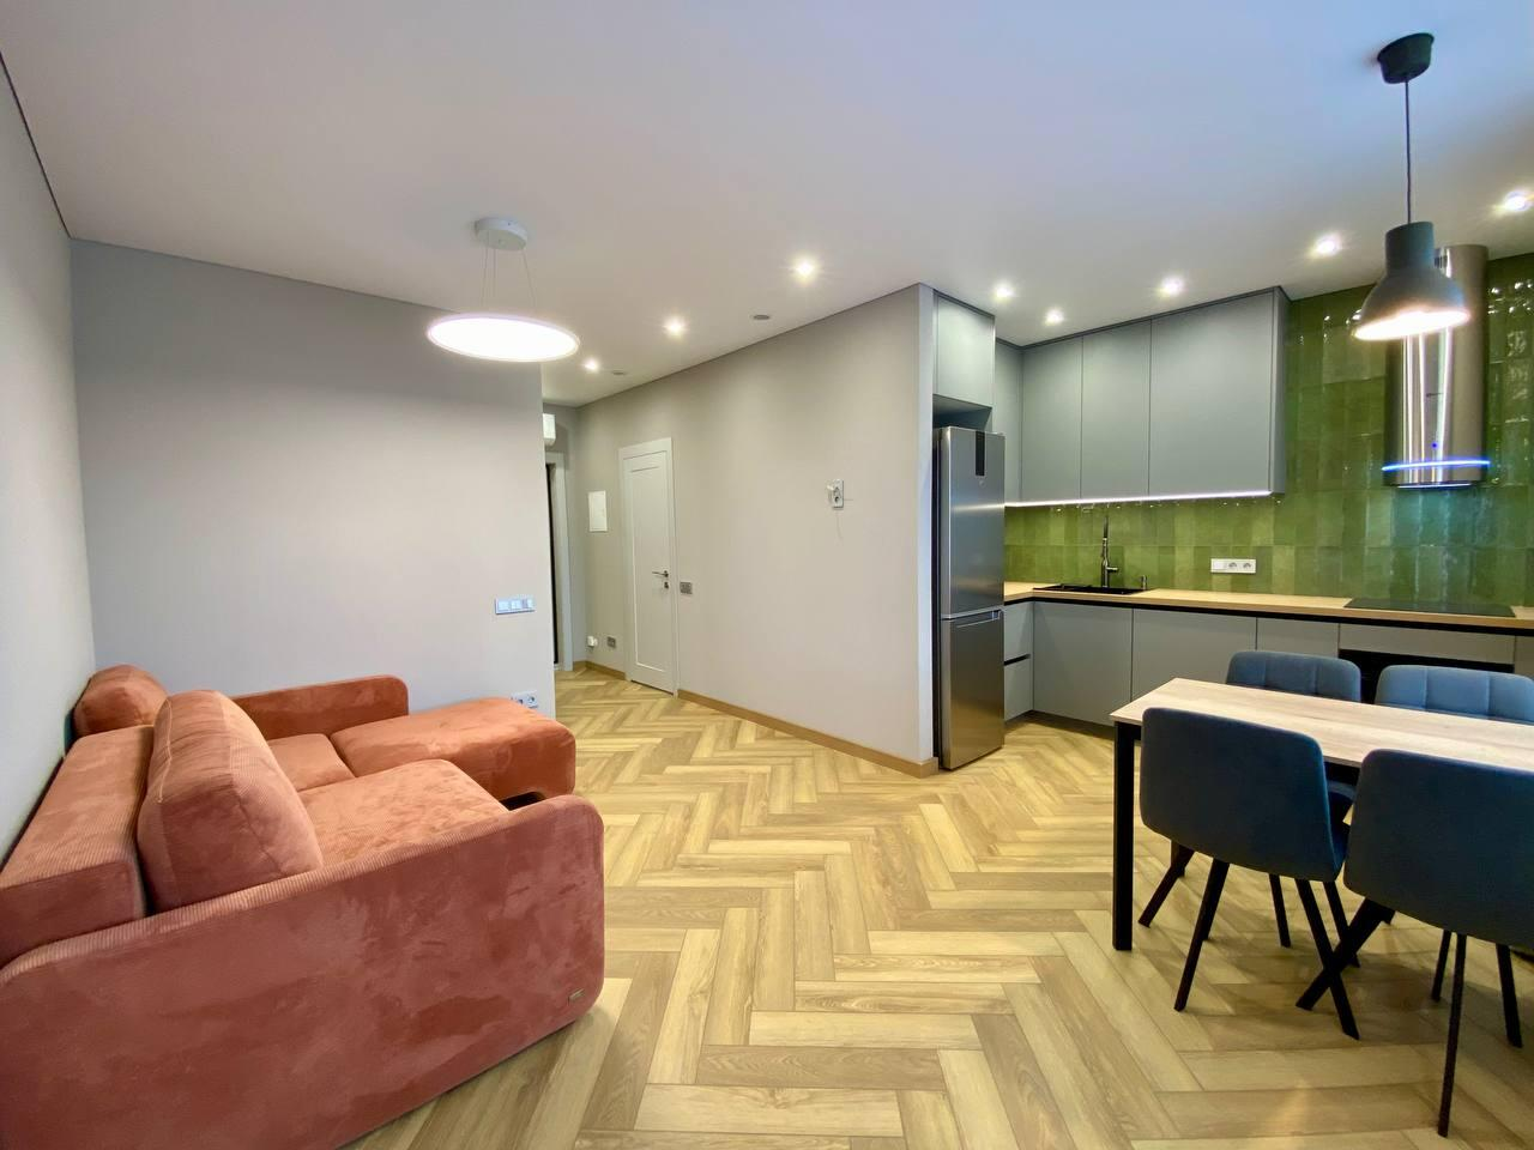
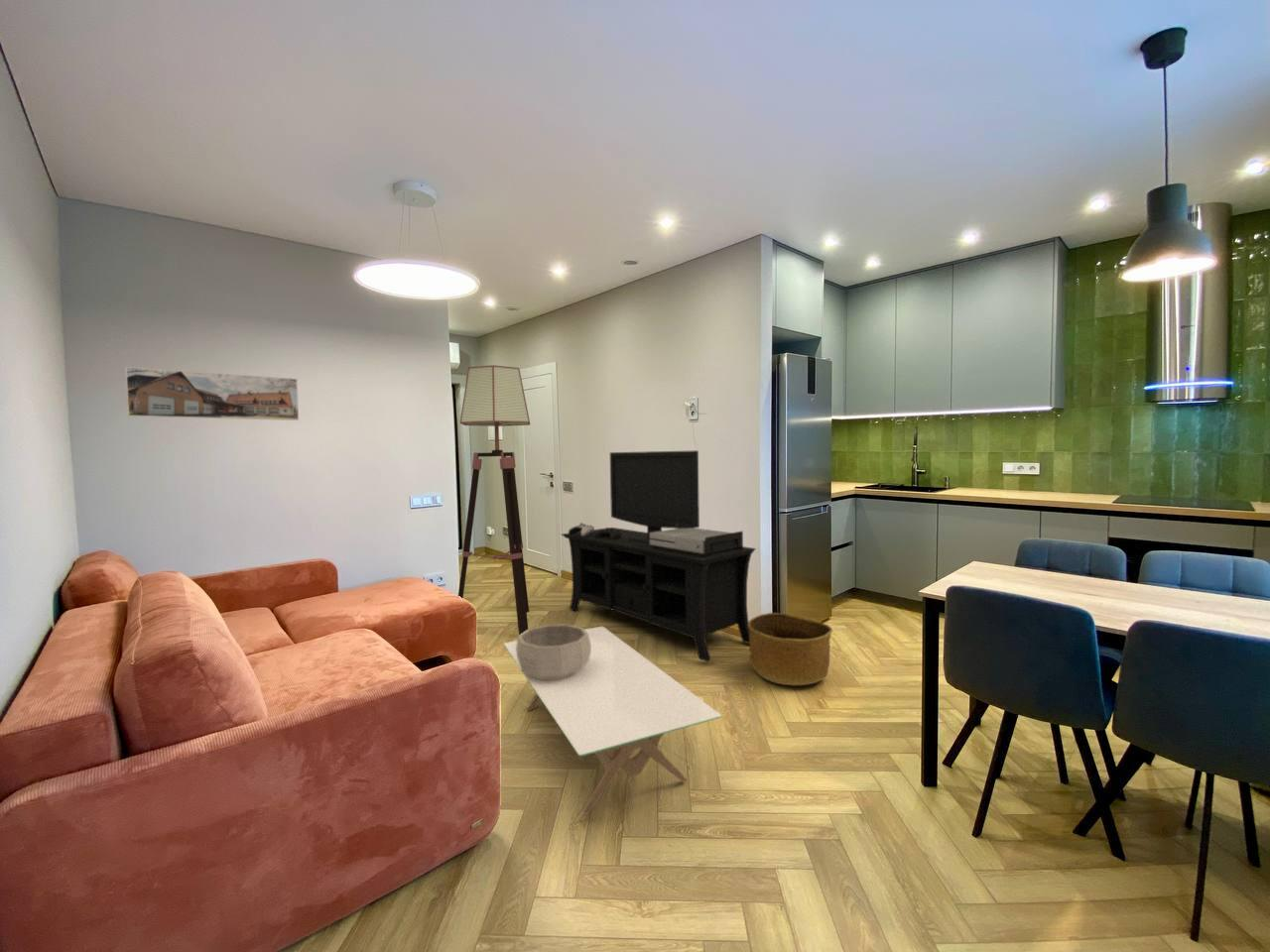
+ basket [748,612,833,686]
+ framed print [124,366,300,421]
+ coffee table [503,626,722,815]
+ media console [561,449,757,662]
+ floor lamp [457,364,531,636]
+ decorative bowl [516,624,591,679]
